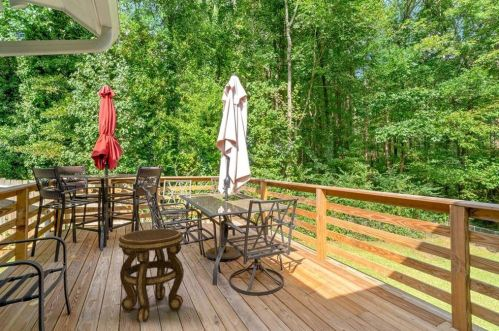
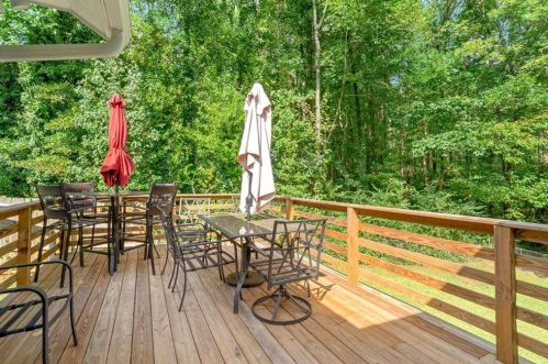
- side table [118,228,185,323]
